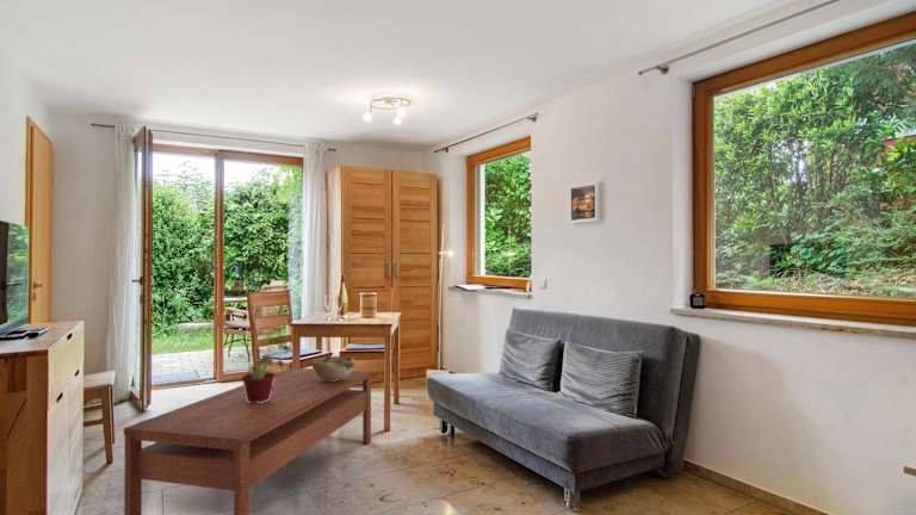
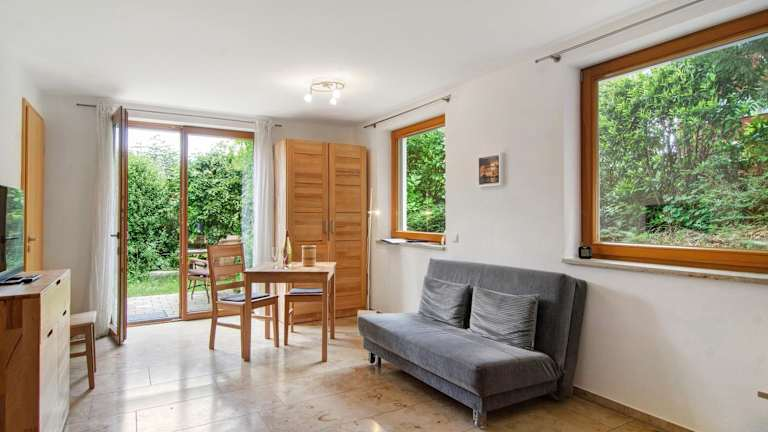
- decorative bowl [311,355,355,381]
- coffee table [123,366,372,515]
- potted plant [236,333,293,403]
